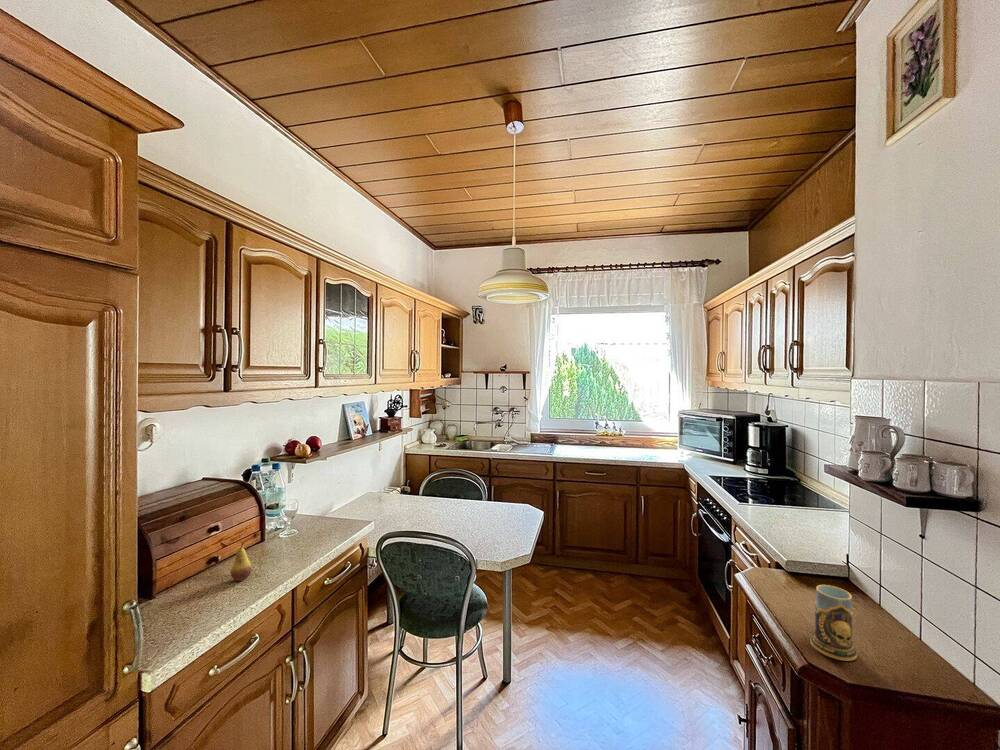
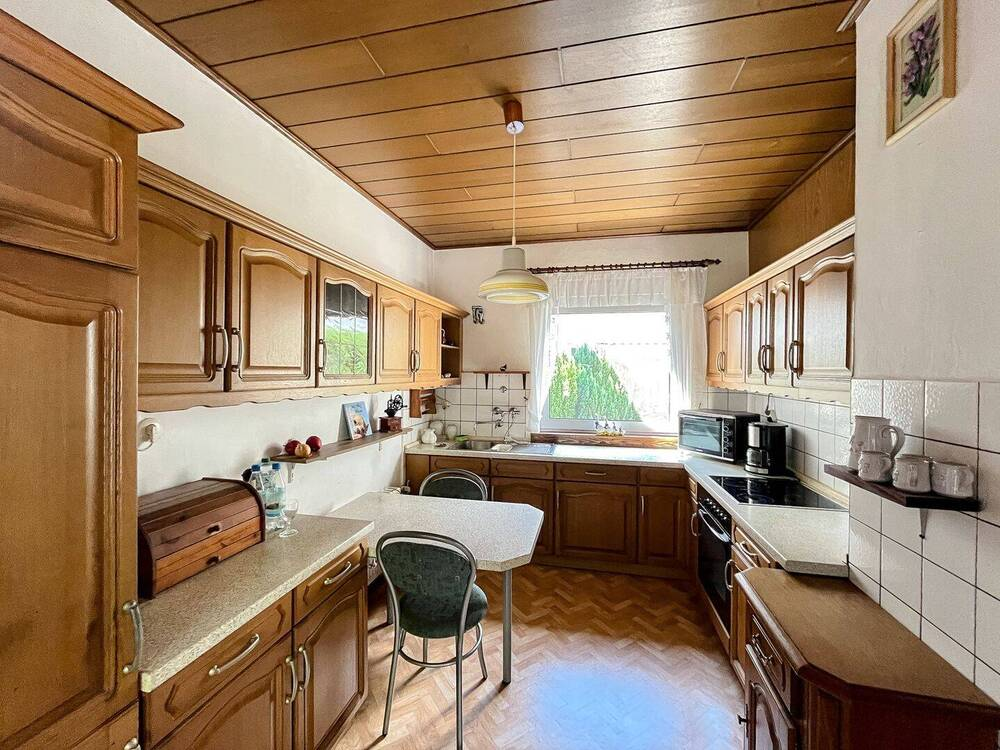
- fruit [230,541,253,582]
- mug [809,584,858,662]
